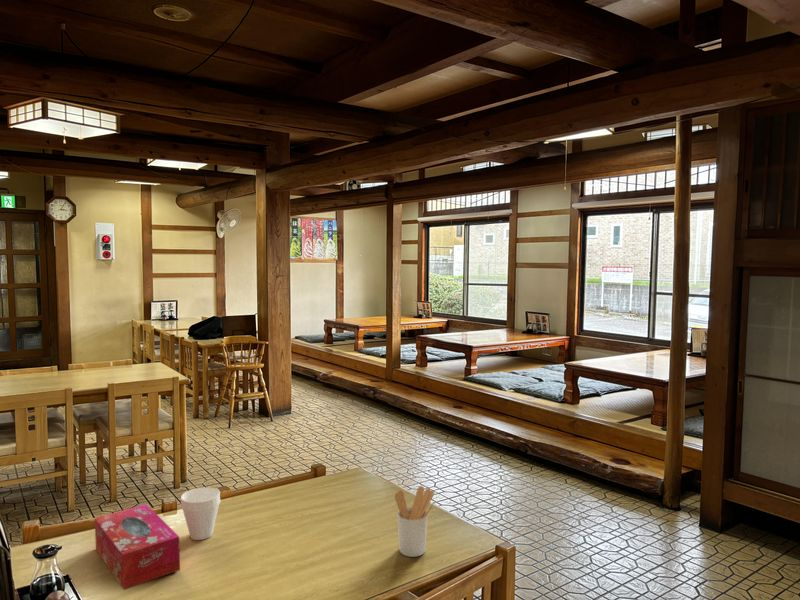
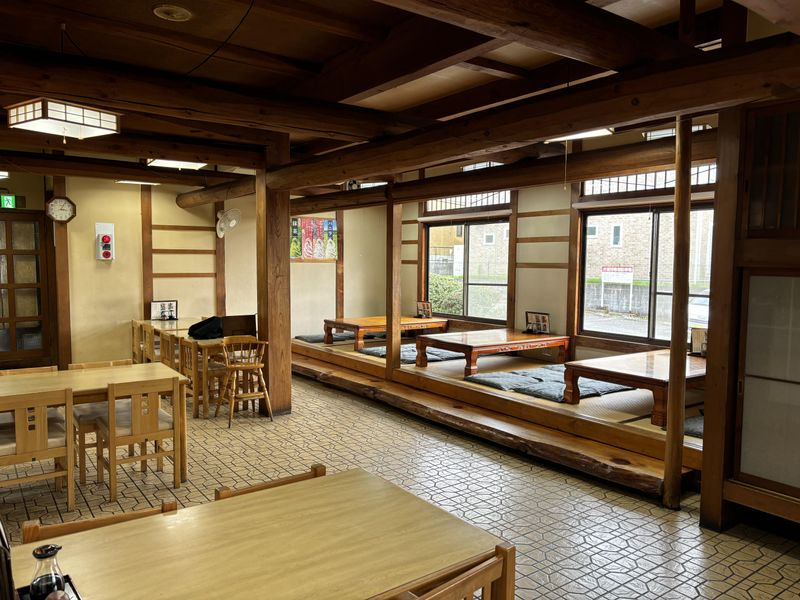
- utensil holder [394,485,435,558]
- cup [180,486,221,541]
- tissue box [94,503,181,591]
